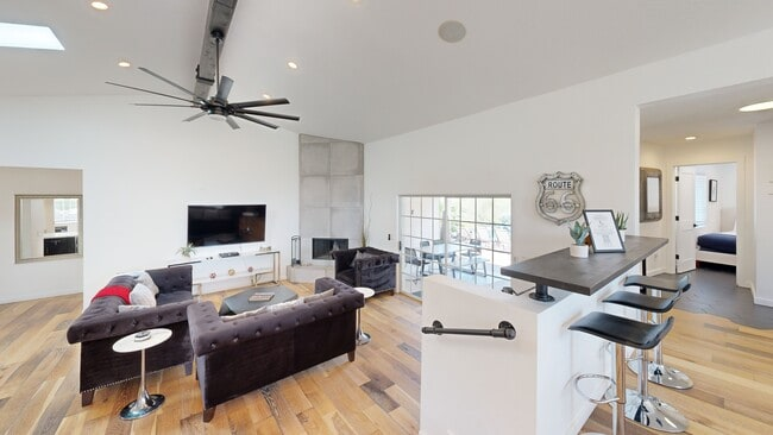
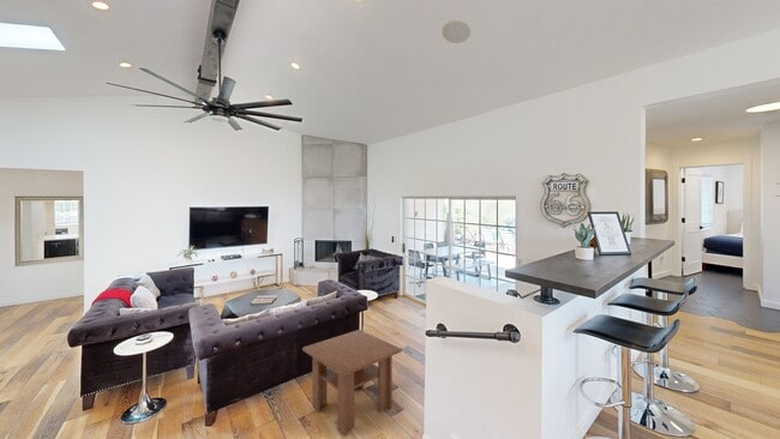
+ coffee table [301,329,403,437]
